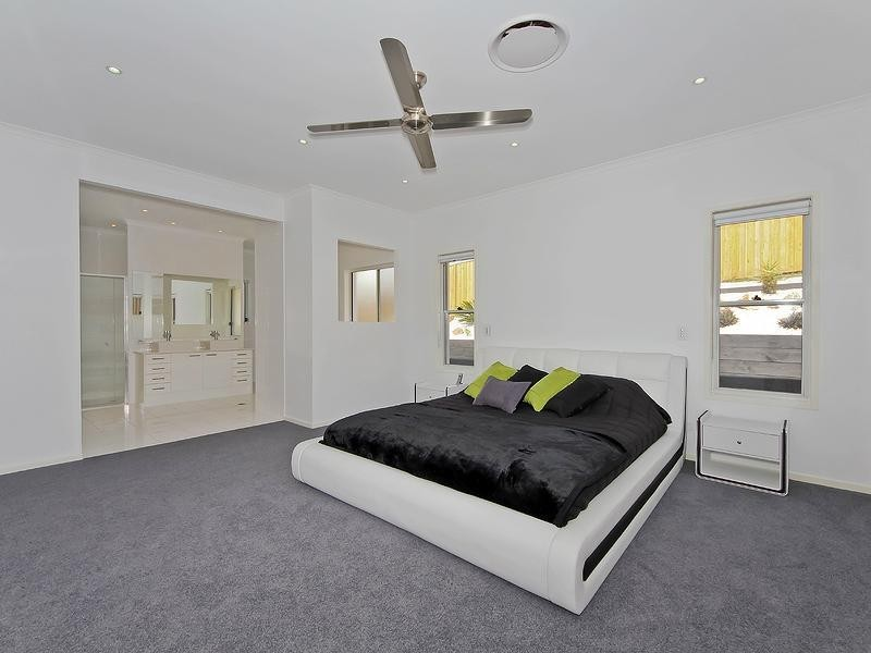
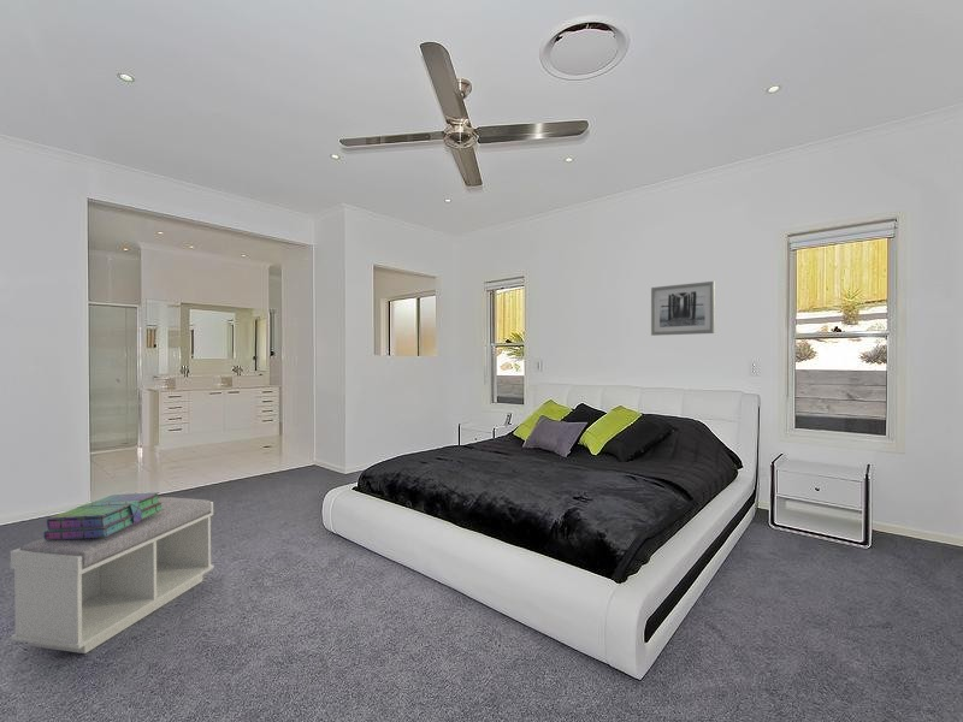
+ wall art [650,280,716,337]
+ stack of books [42,491,164,540]
+ bench [10,496,215,655]
